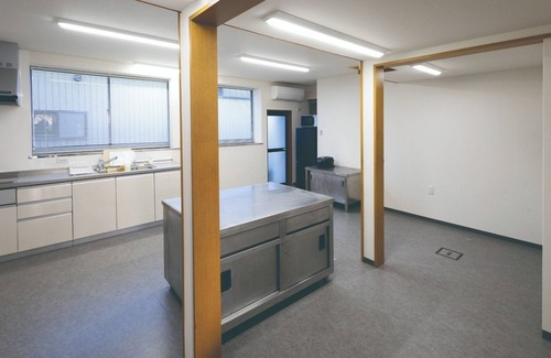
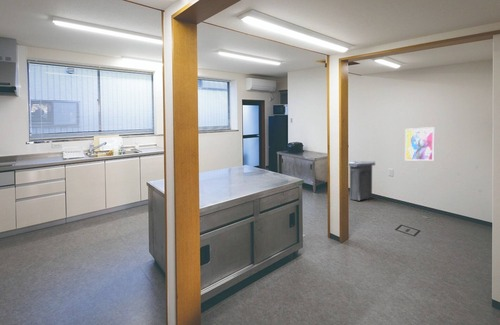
+ trash can [348,160,376,201]
+ wall art [404,126,435,162]
